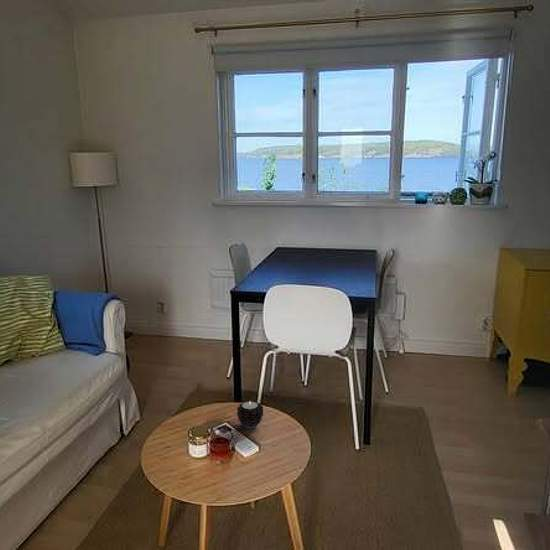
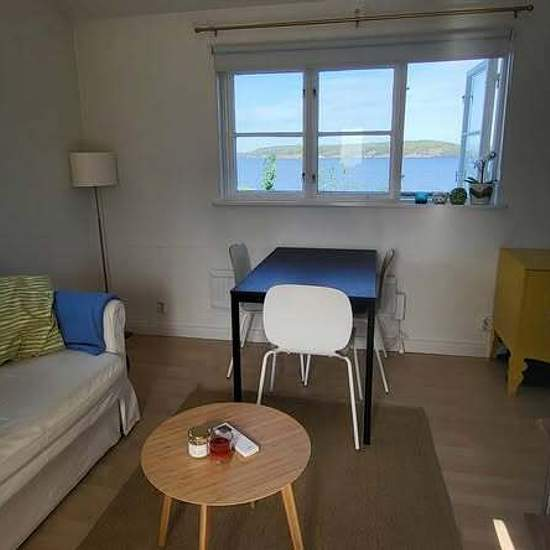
- candle [236,400,264,429]
